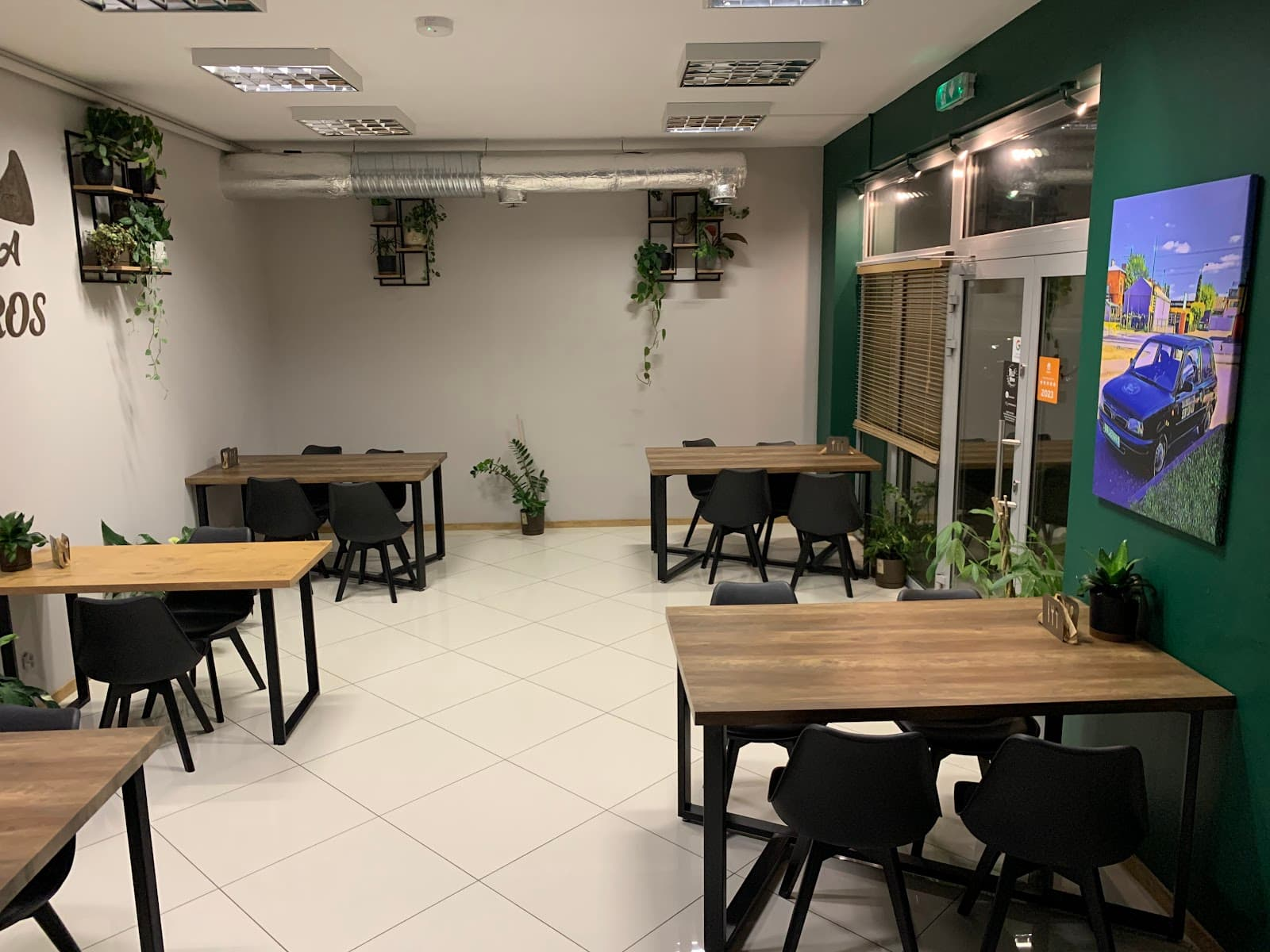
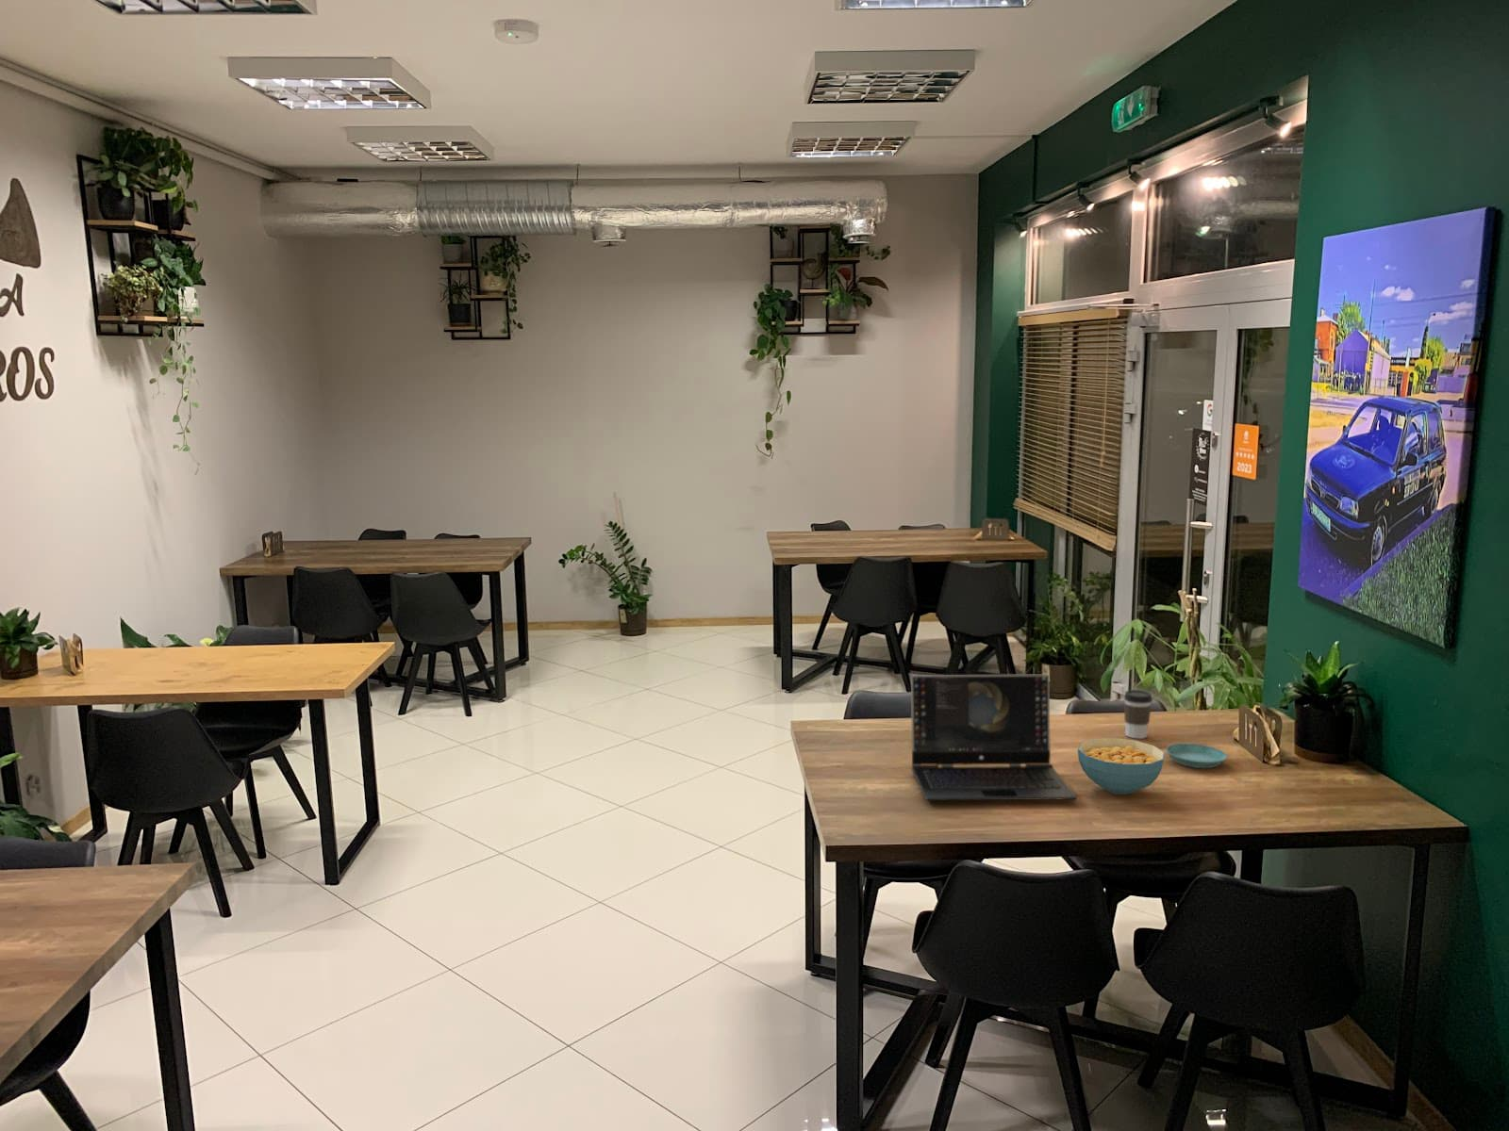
+ laptop [910,674,1078,801]
+ saucer [1164,743,1227,769]
+ coffee cup [1123,689,1154,740]
+ cereal bowl [1076,737,1166,796]
